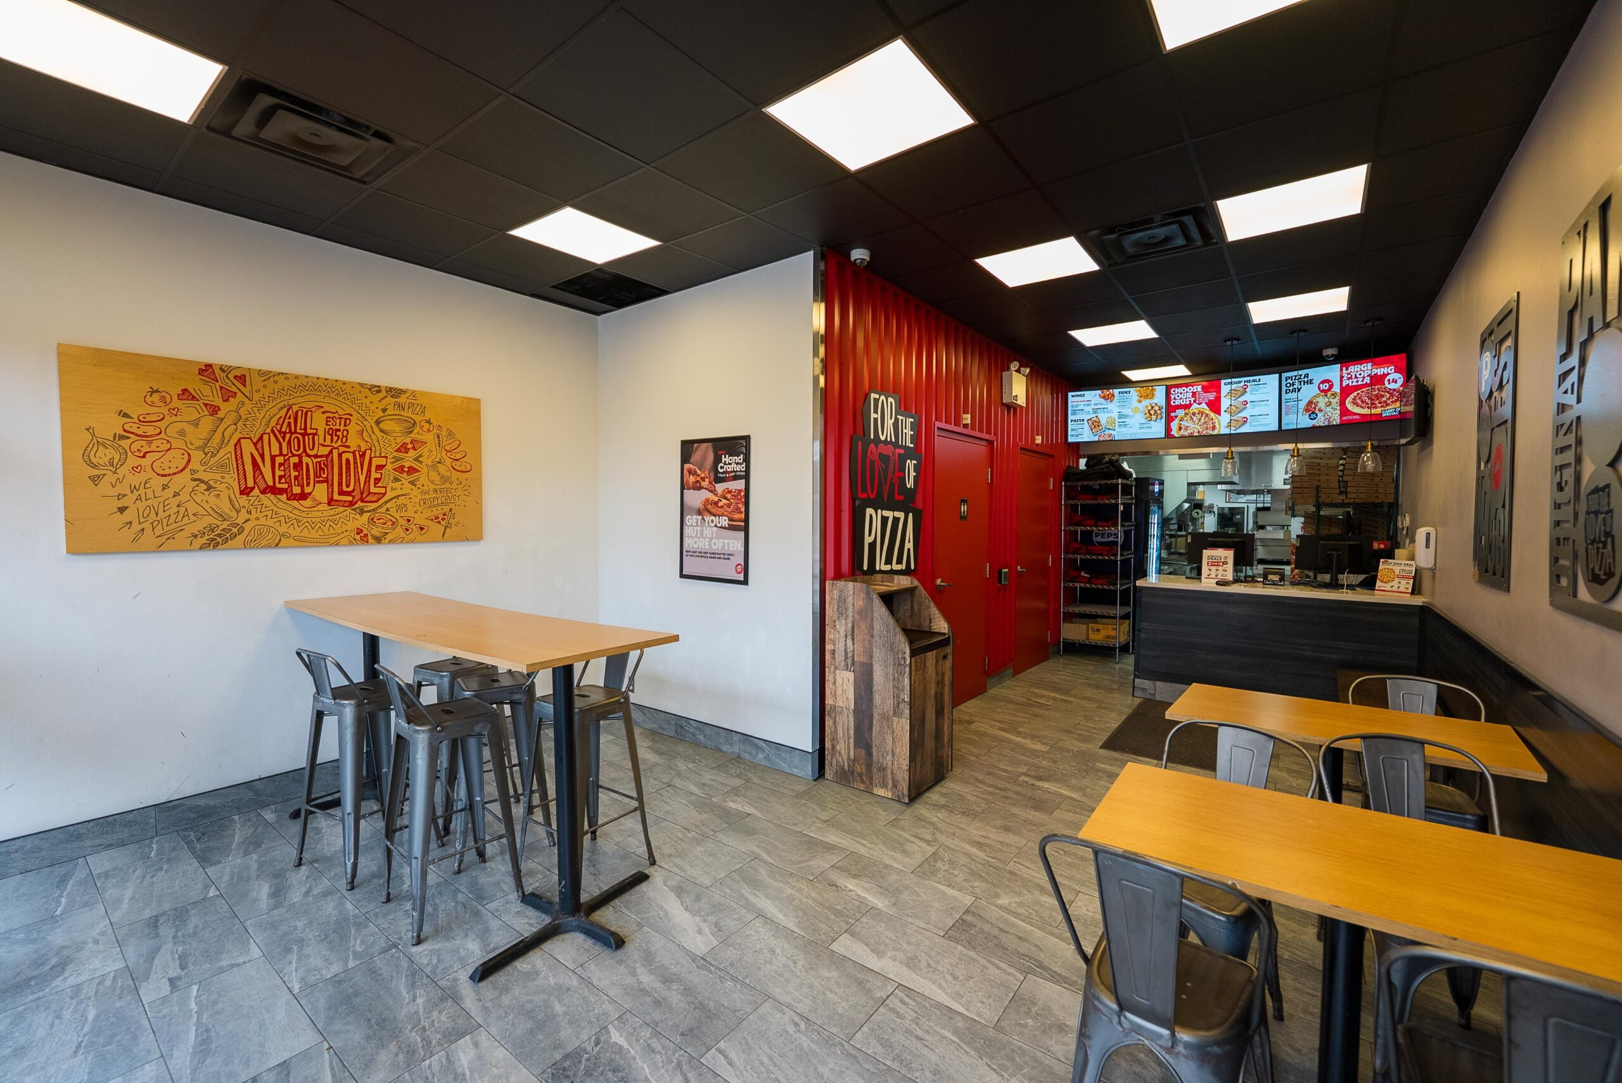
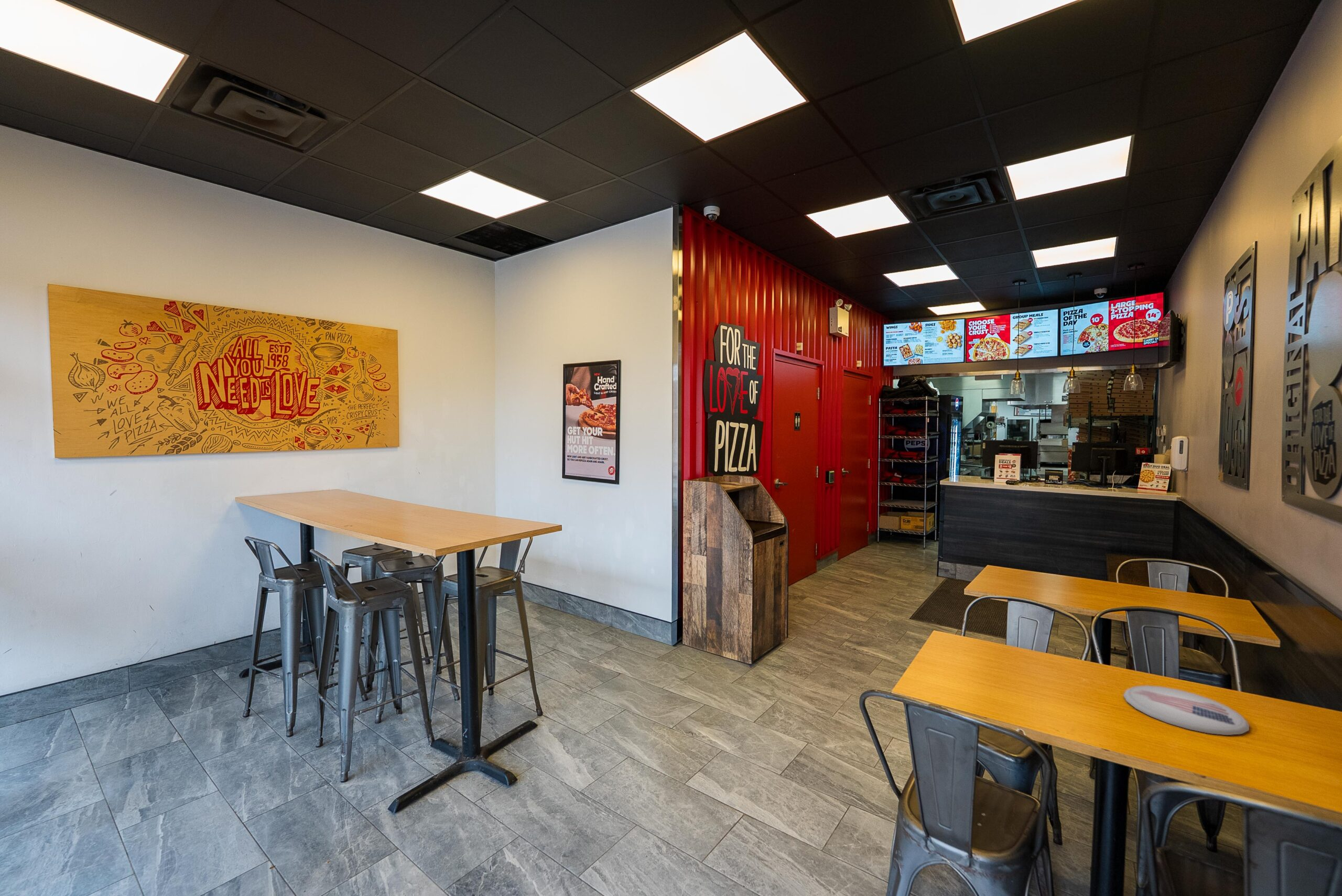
+ plate [1123,685,1250,736]
